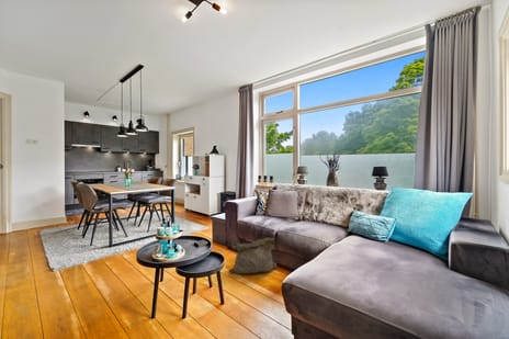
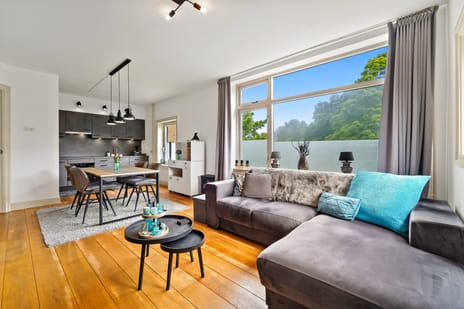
- bag [228,237,278,275]
